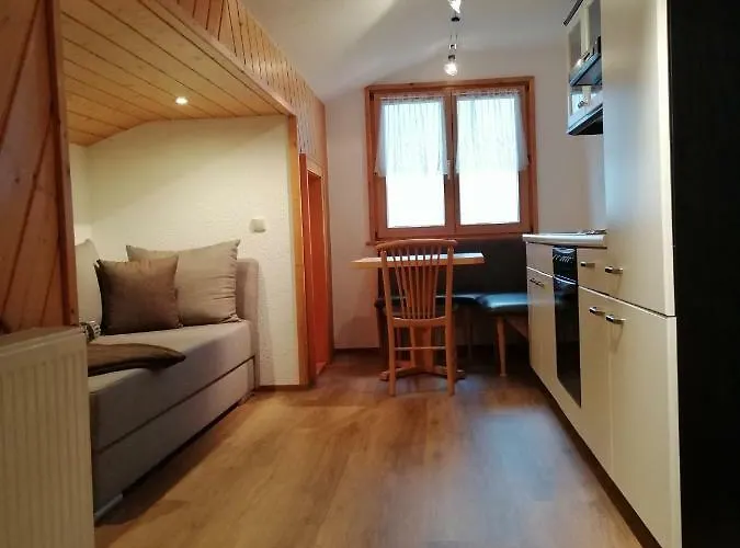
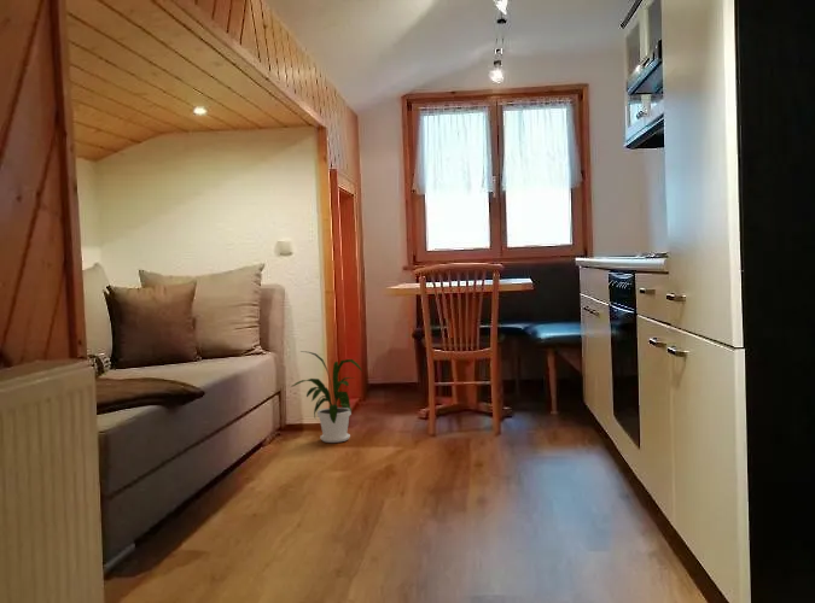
+ house plant [290,350,363,444]
